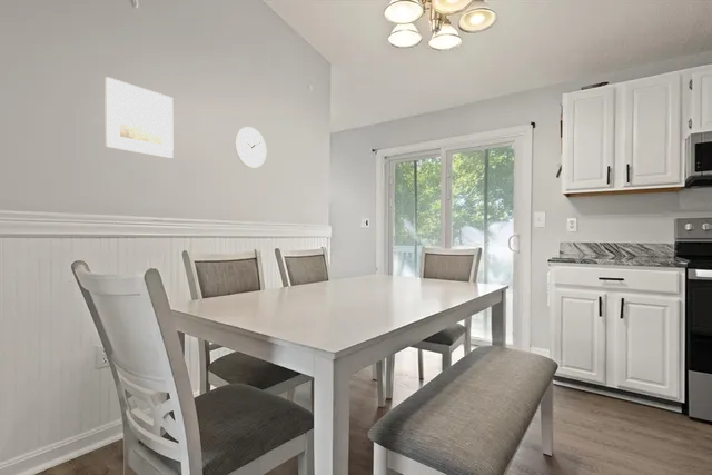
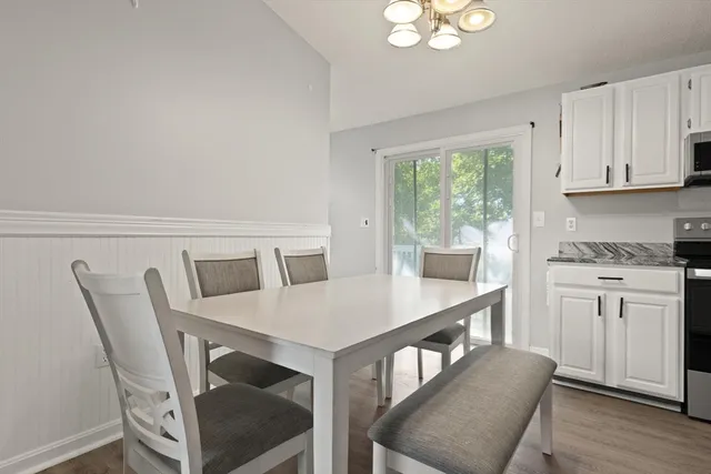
- wall clock [234,126,267,169]
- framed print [103,76,175,159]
